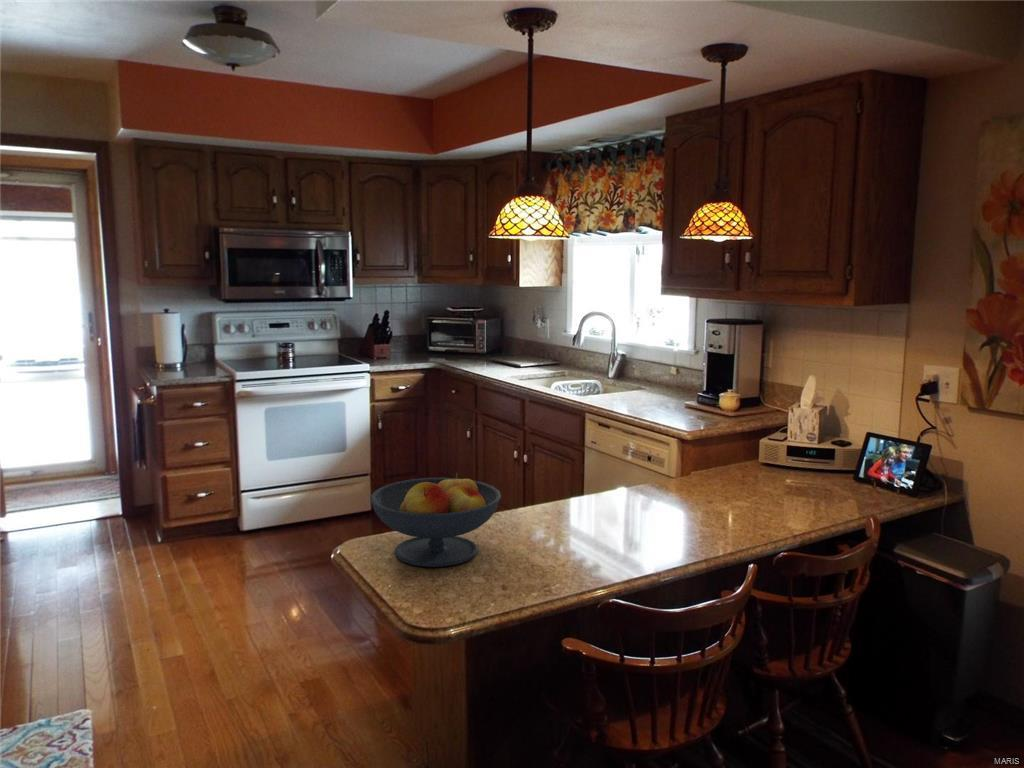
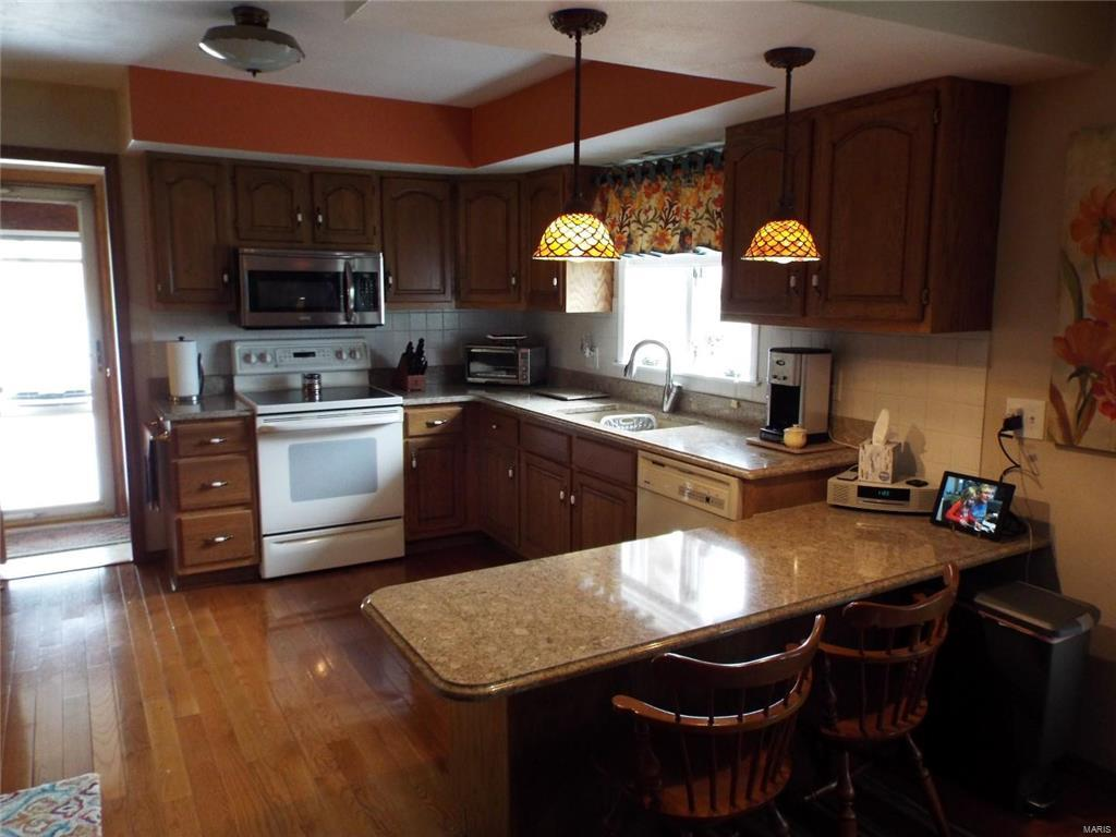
- fruit bowl [369,472,502,568]
